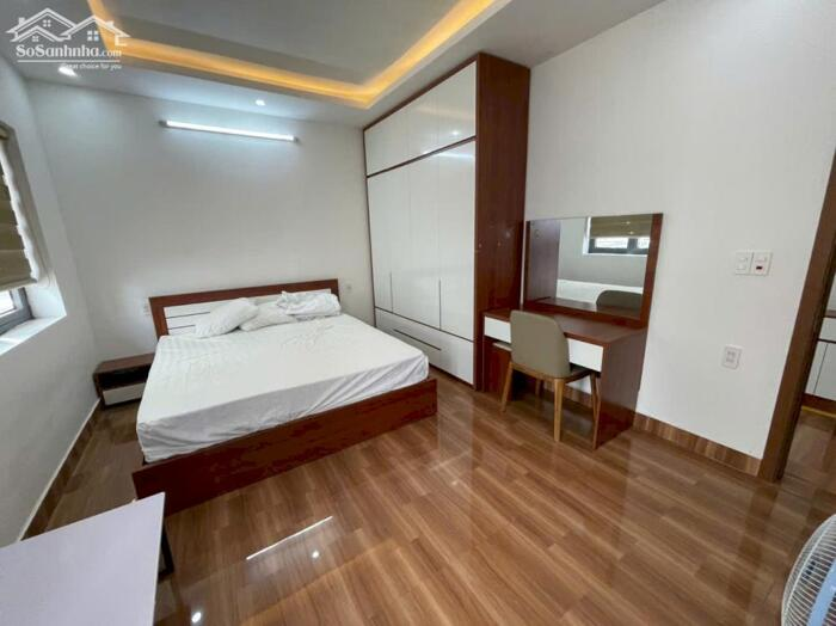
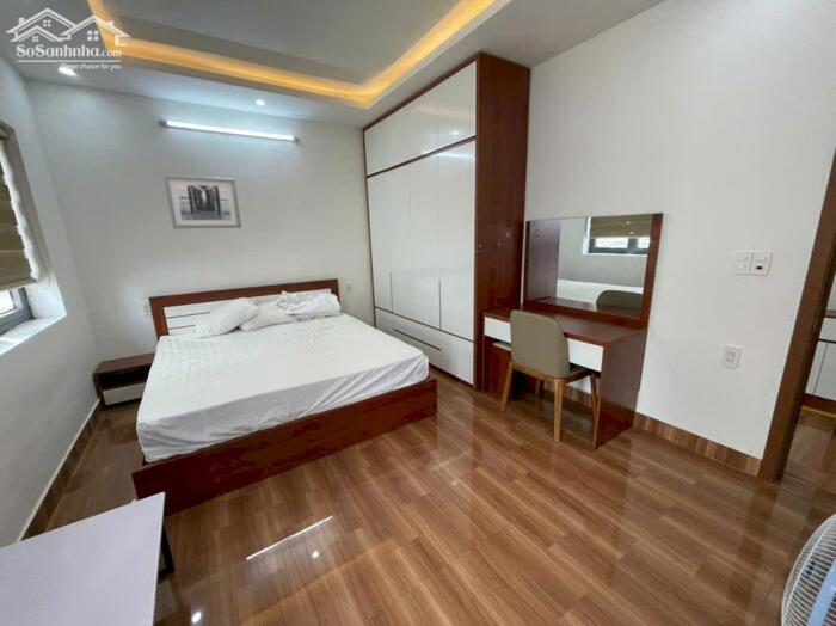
+ wall art [162,173,242,229]
